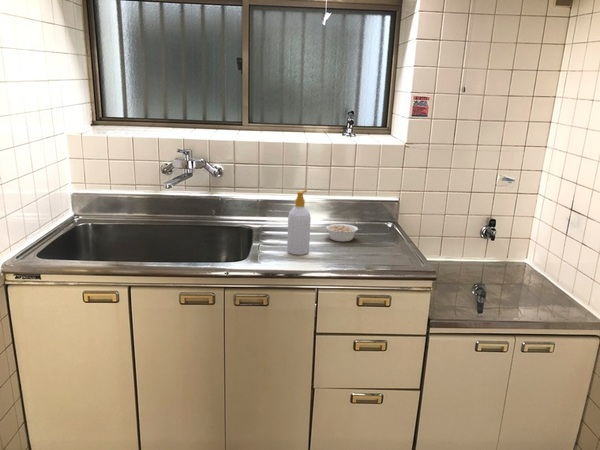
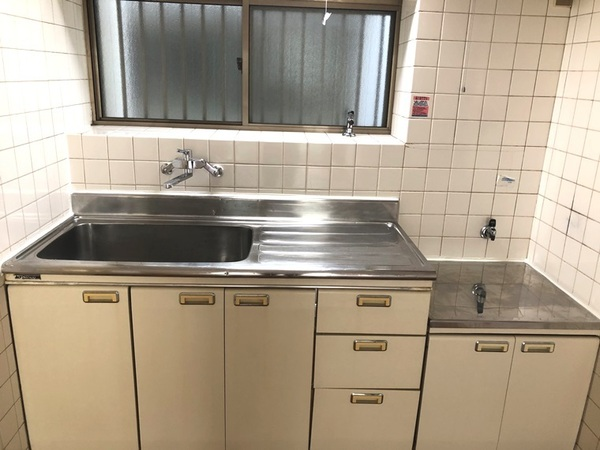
- soap bottle [286,189,312,256]
- legume [325,223,361,242]
